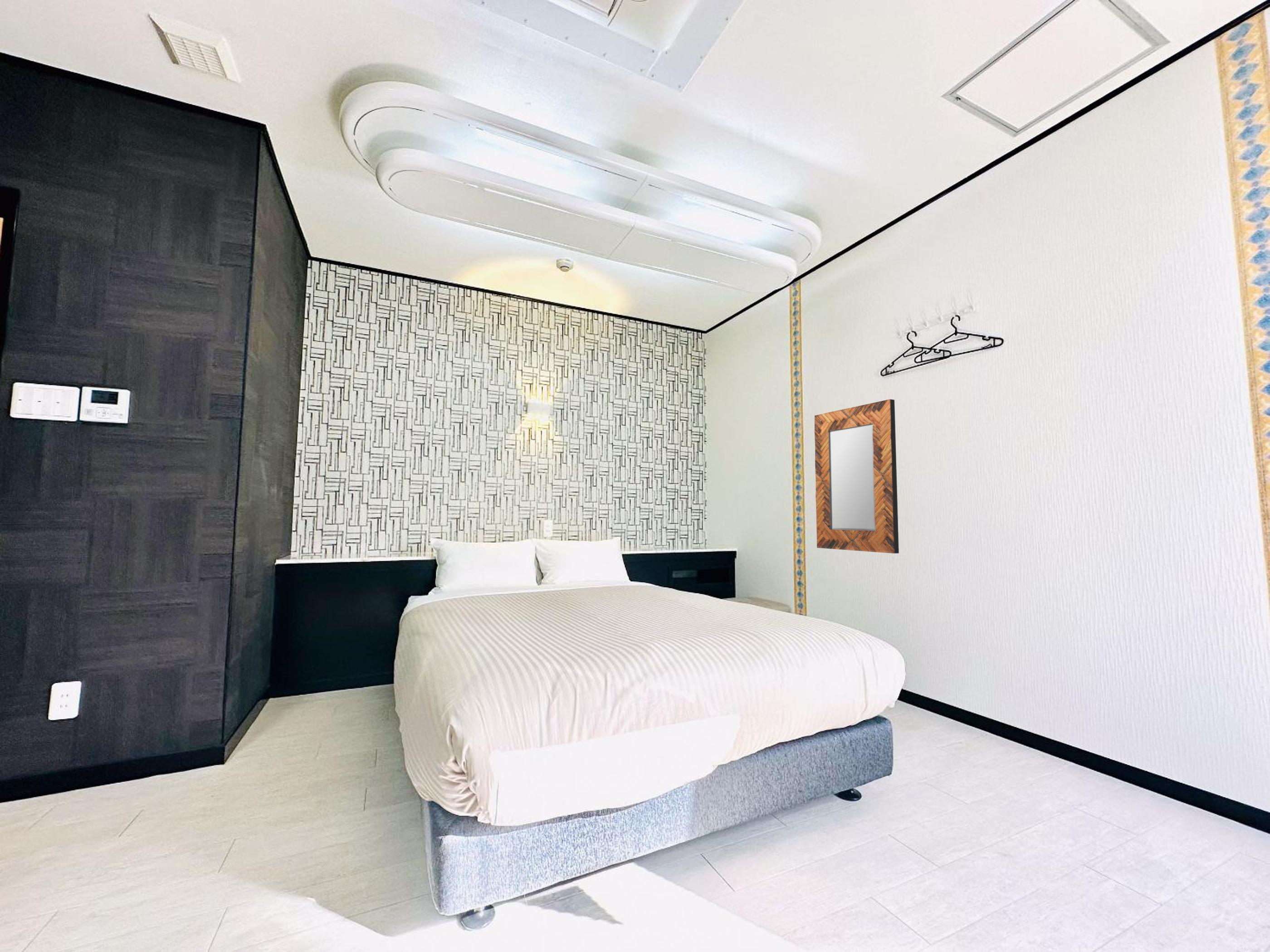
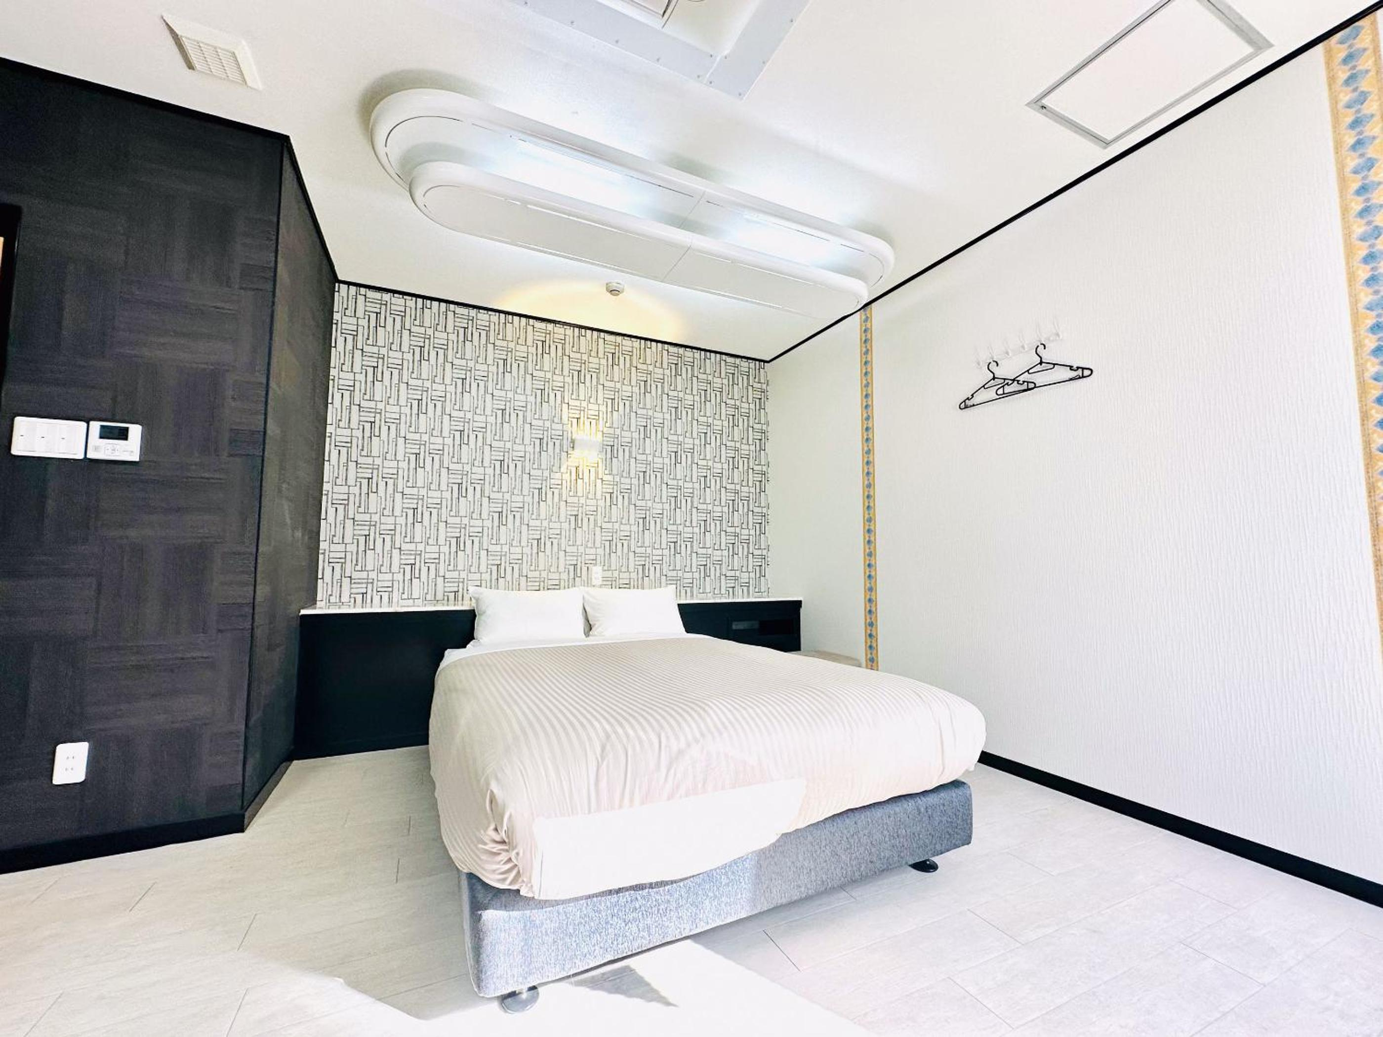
- home mirror [814,398,899,554]
